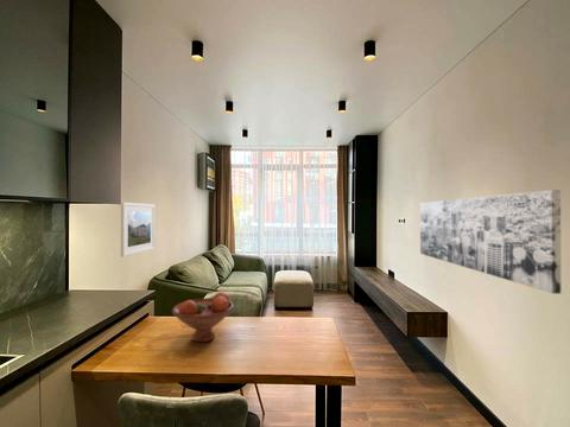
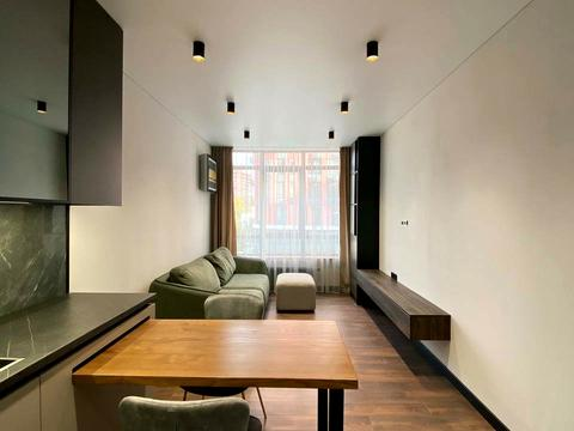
- fruit bowl [171,291,235,343]
- wall art [419,189,562,295]
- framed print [120,202,156,257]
